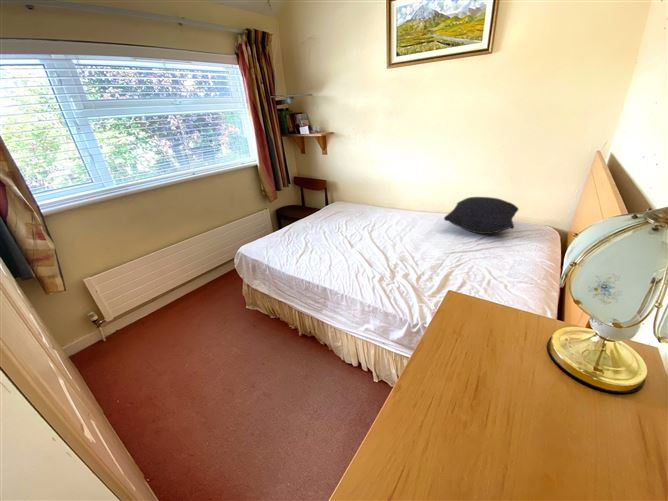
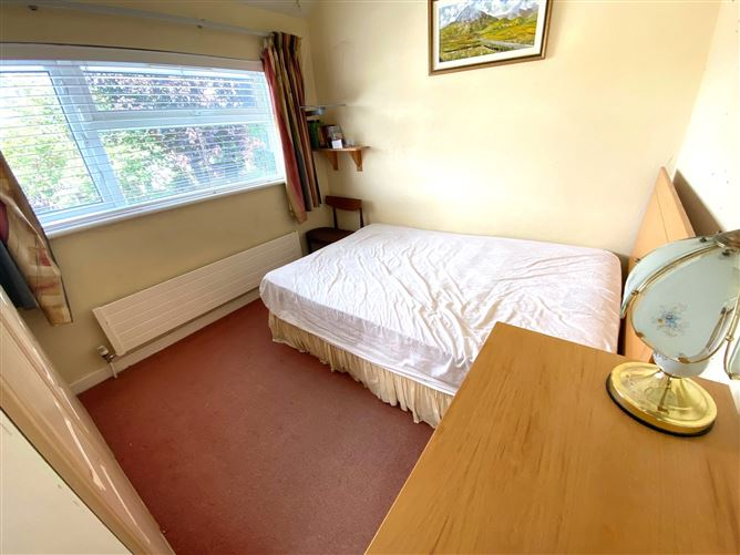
- pillow [443,196,519,235]
